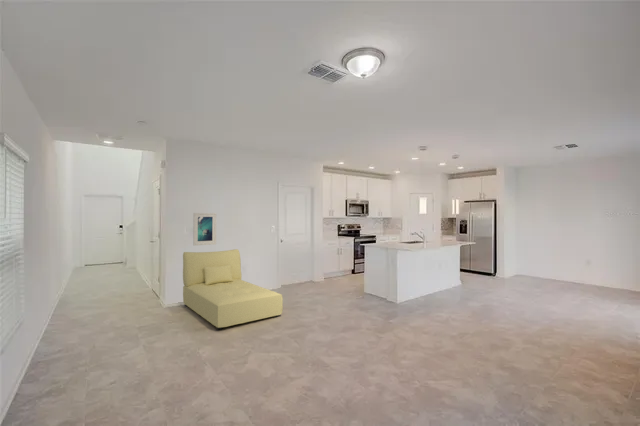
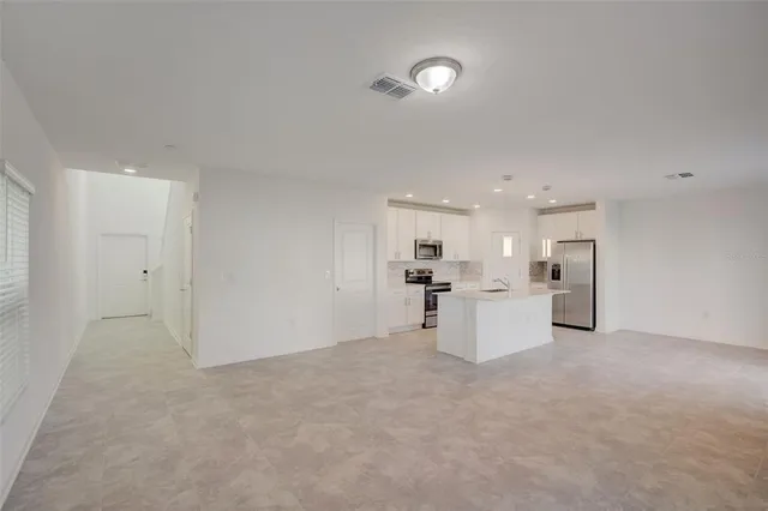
- sofa [182,248,284,330]
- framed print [192,212,217,246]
